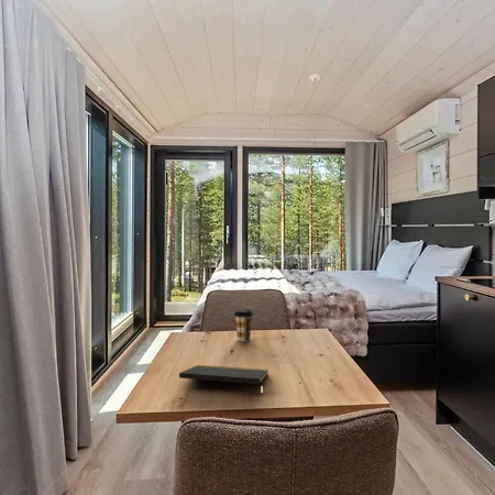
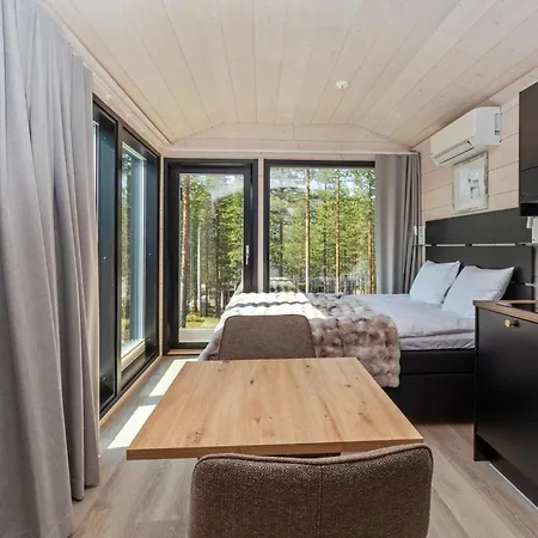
- coffee cup [233,308,254,342]
- notepad [178,364,270,397]
